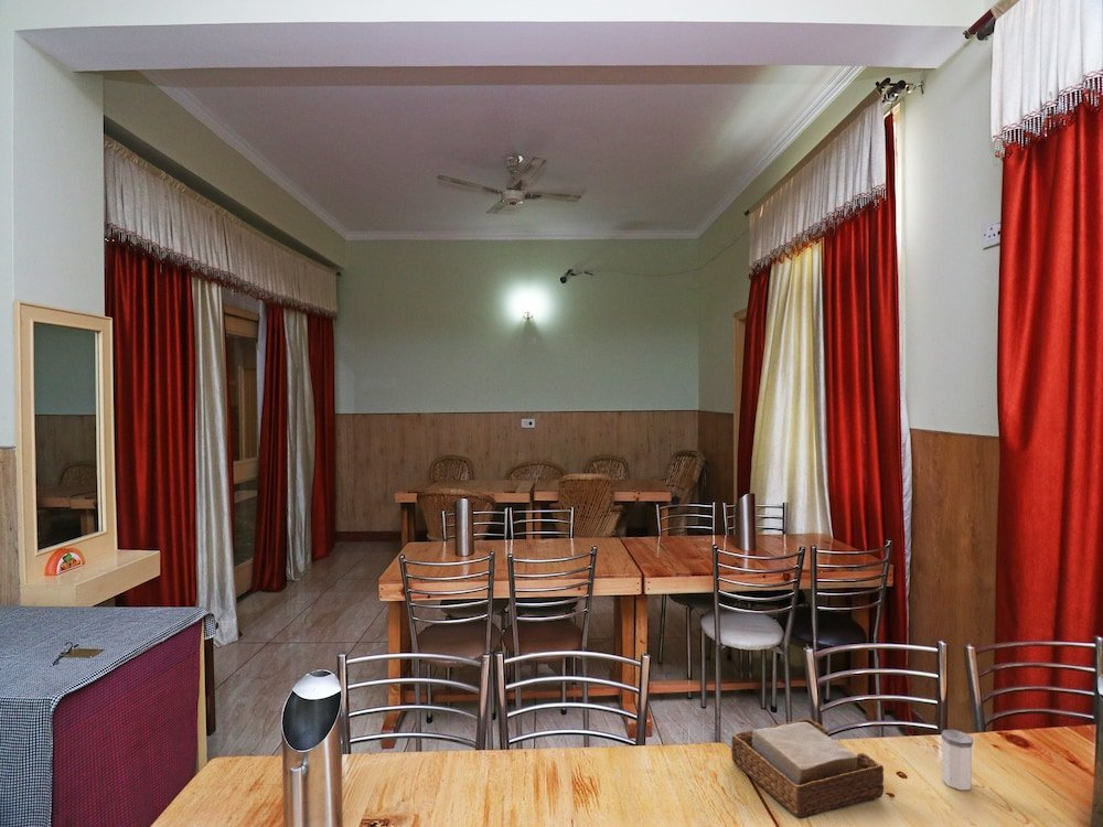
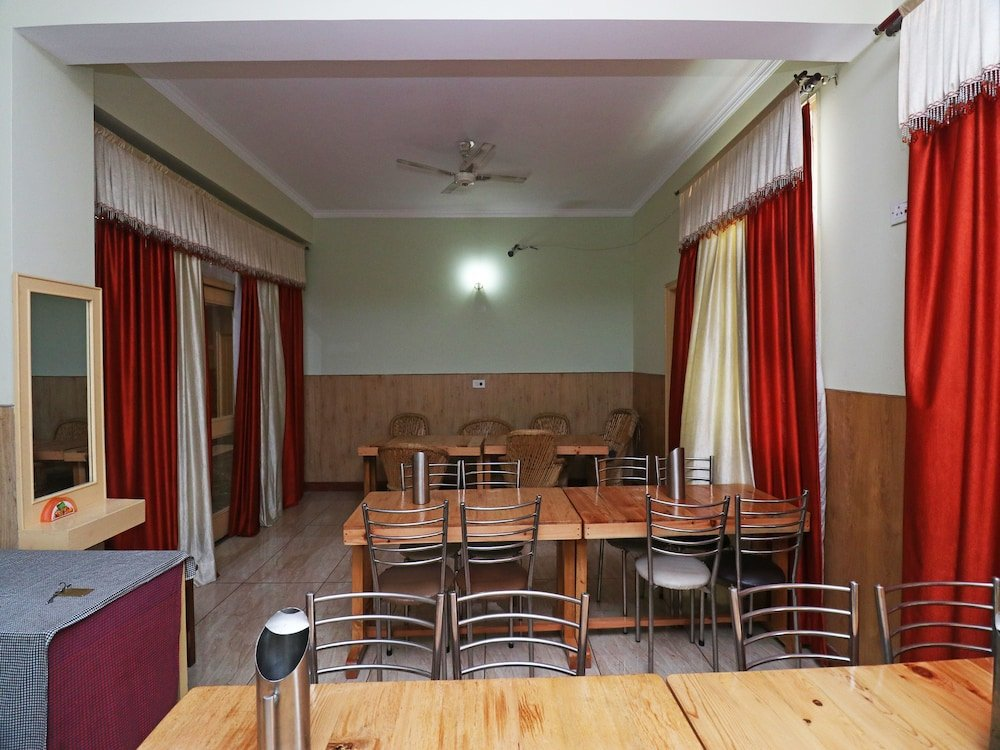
- salt shaker [941,729,974,791]
- napkin holder [730,718,885,820]
